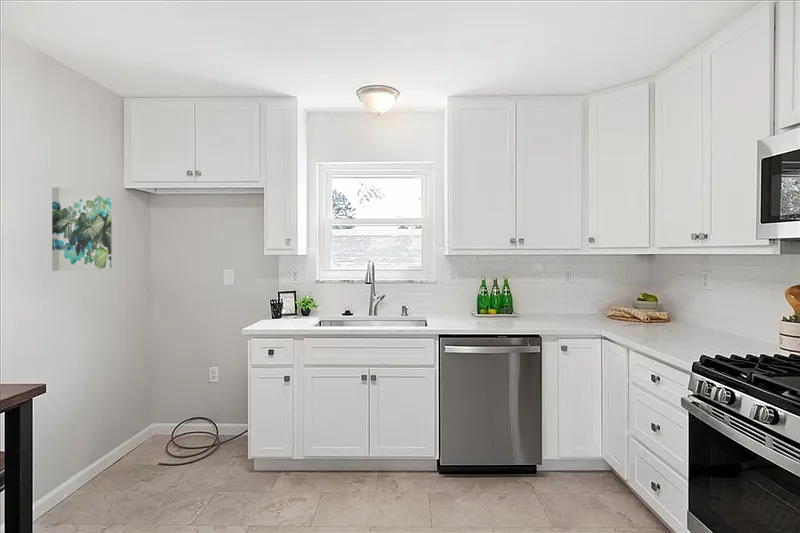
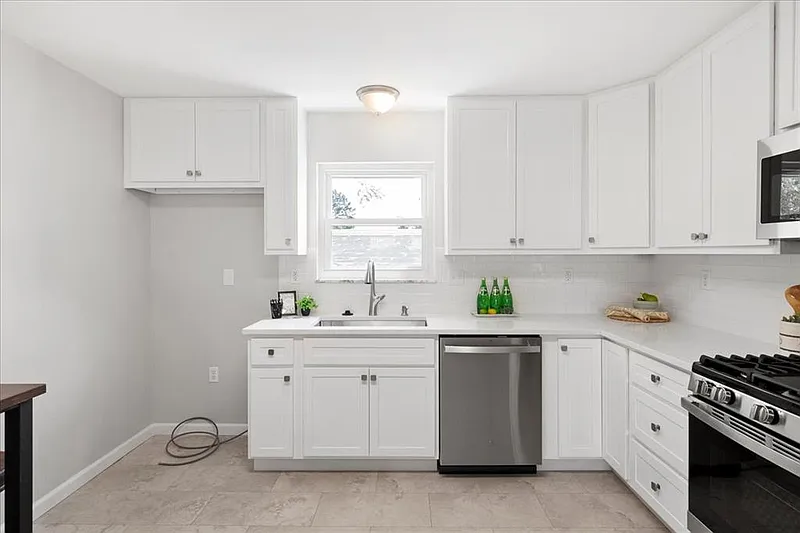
- wall art [51,186,112,272]
